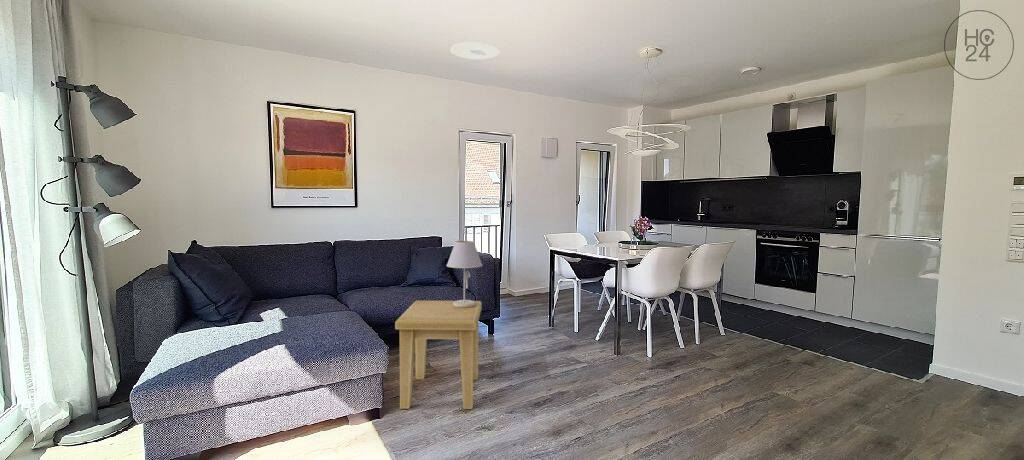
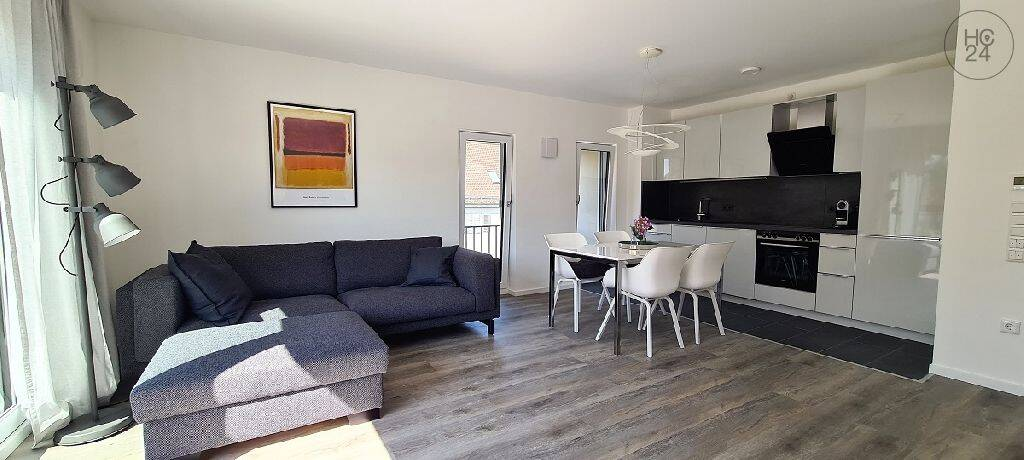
- side table [394,300,483,410]
- ceiling light [449,41,501,61]
- table lamp [446,240,483,308]
